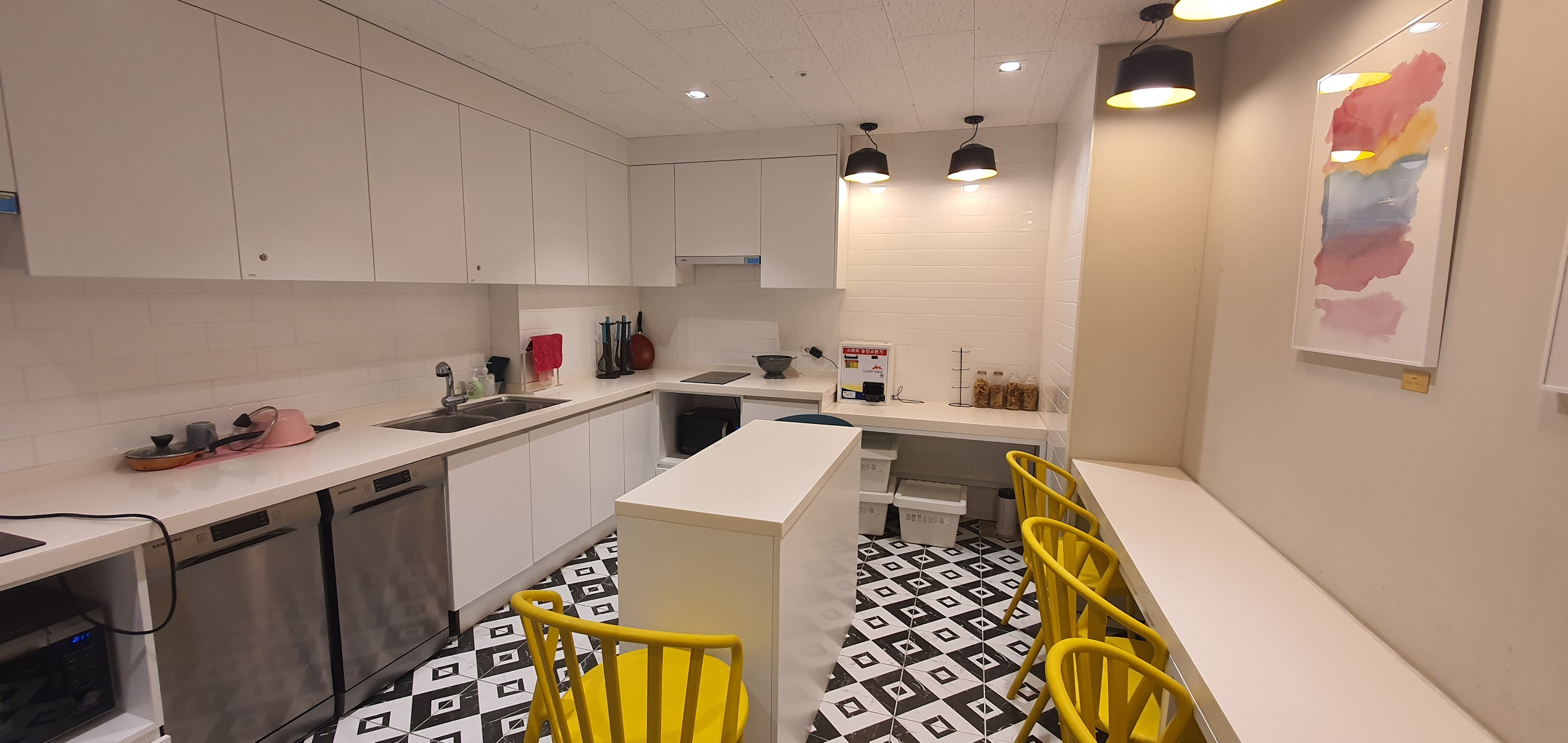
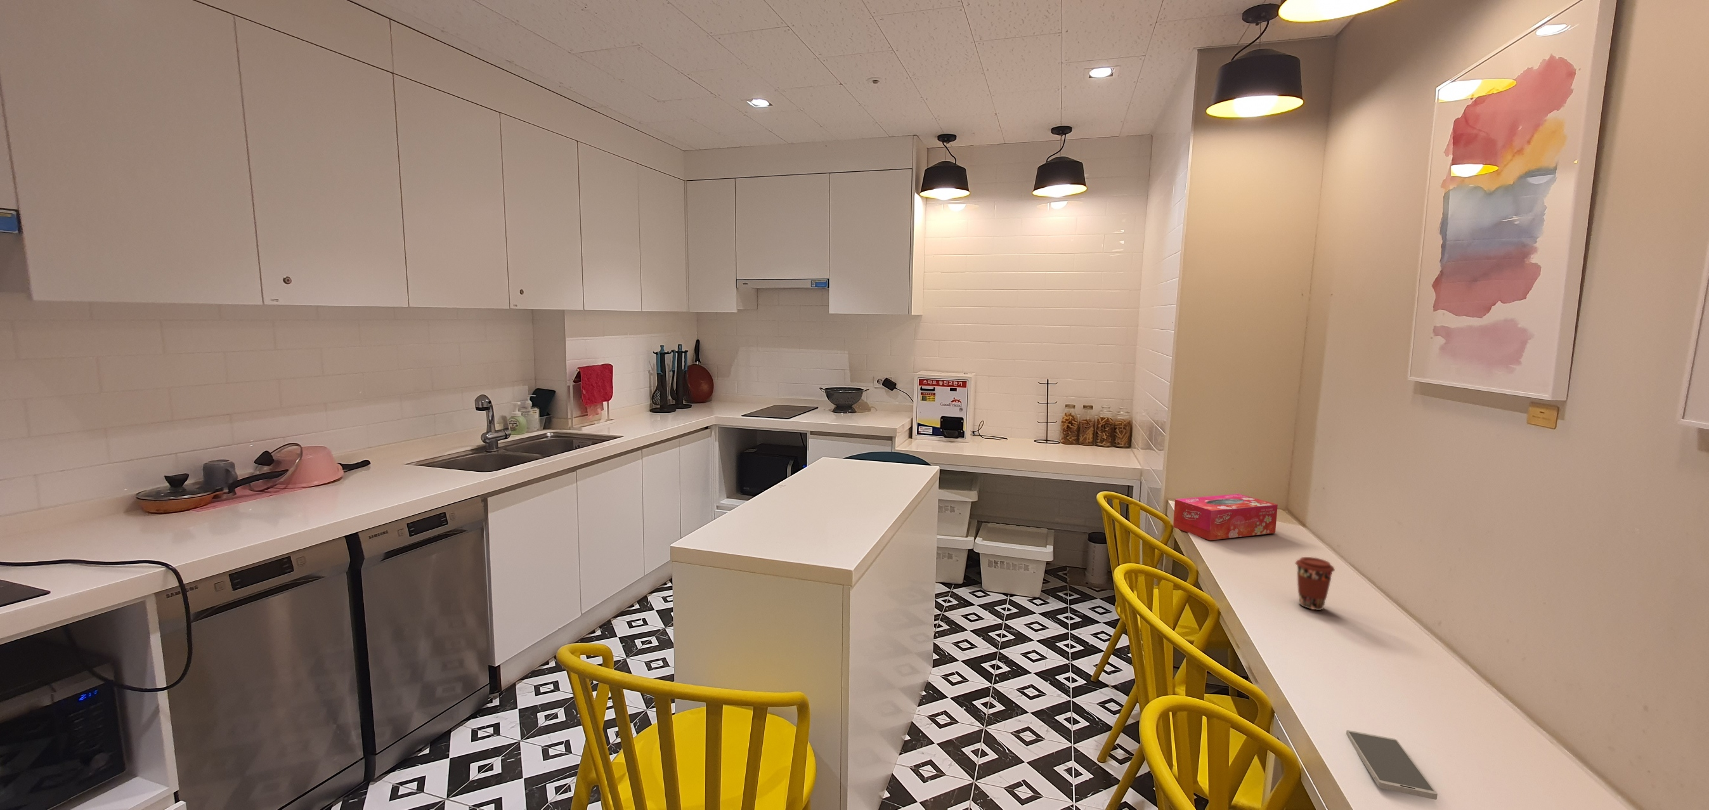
+ coffee cup [1294,556,1335,610]
+ tissue box [1173,494,1278,541]
+ smartphone [1346,729,1439,800]
